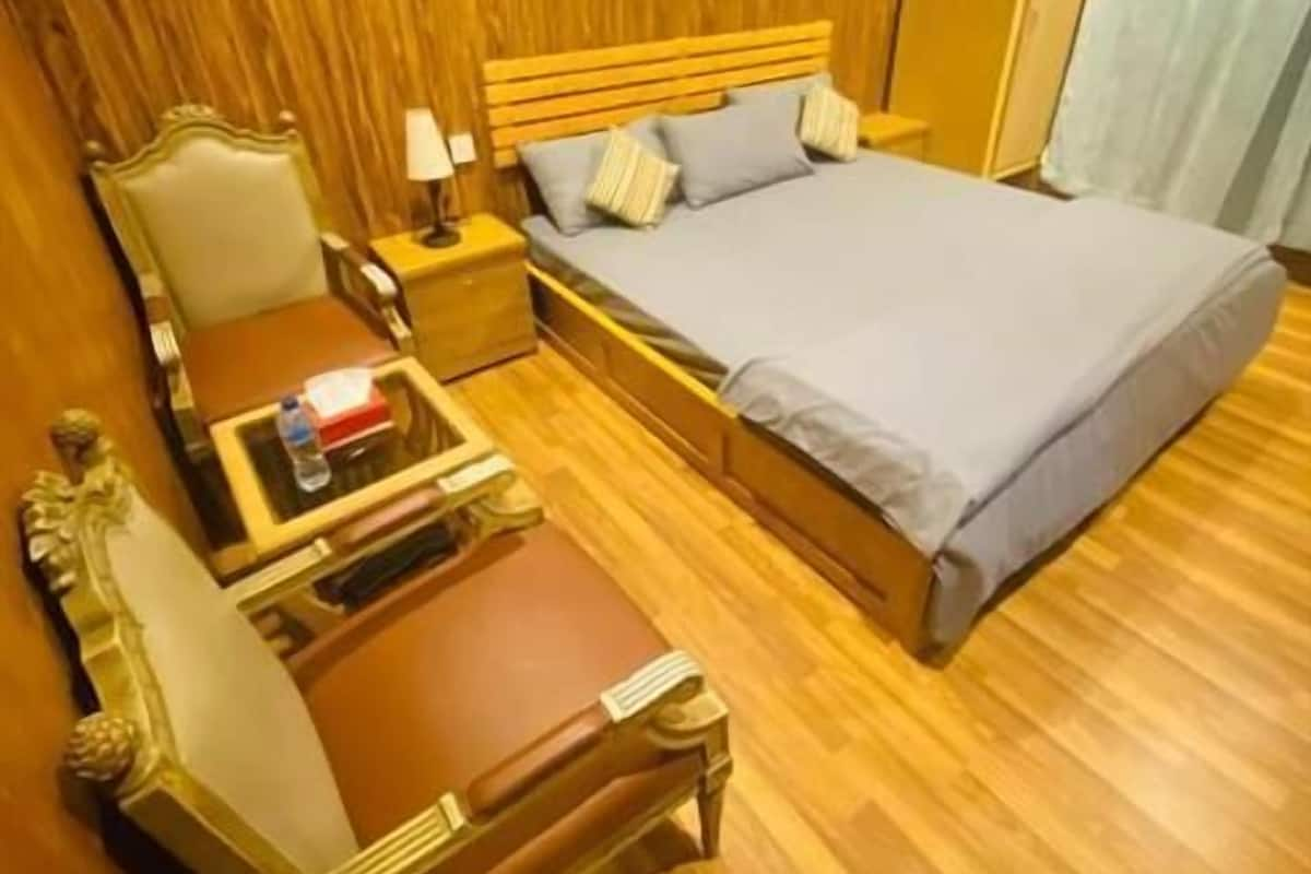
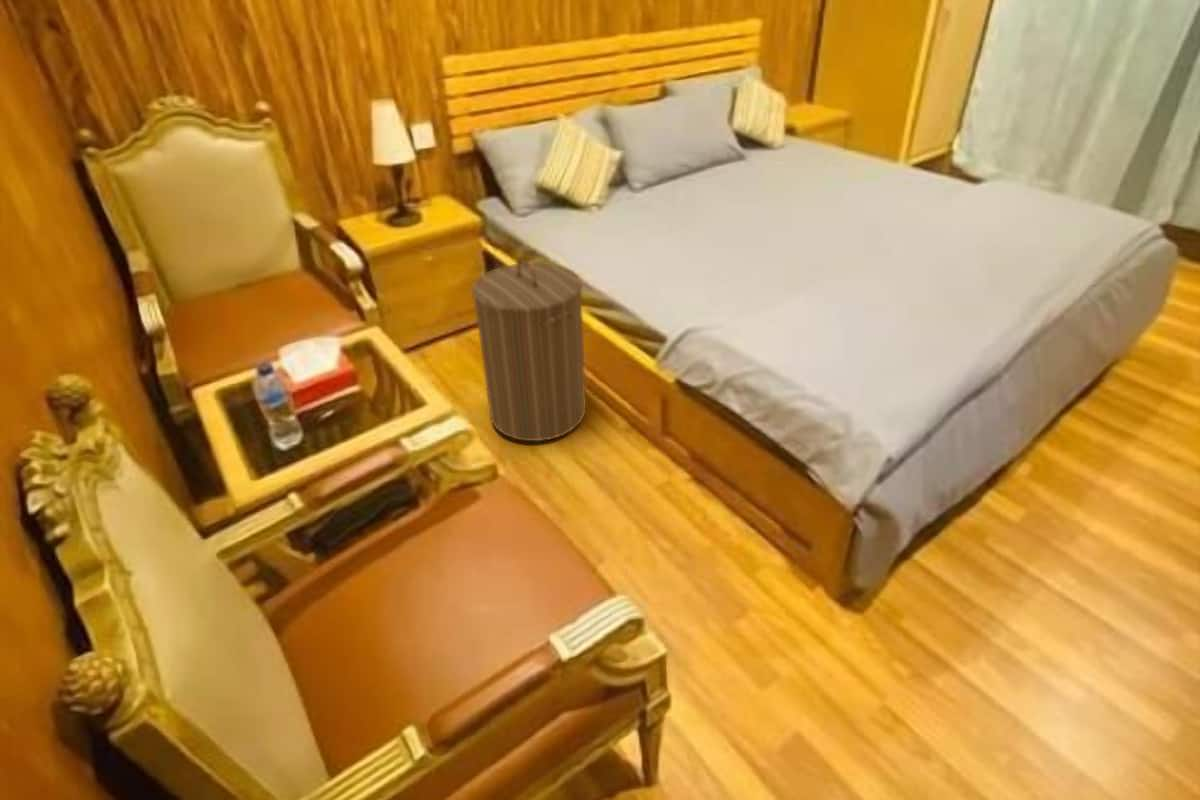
+ laundry hamper [471,258,587,442]
